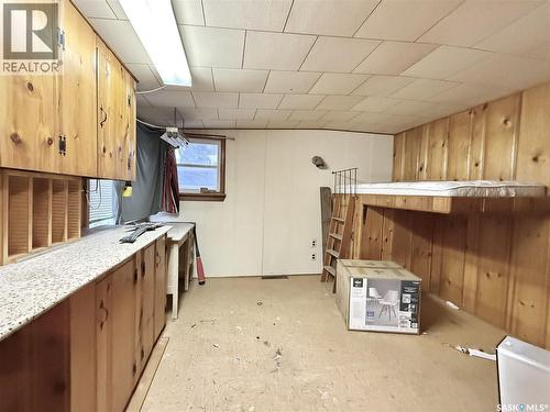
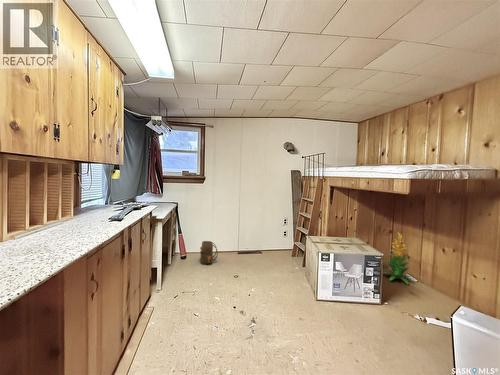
+ backpack [199,240,219,265]
+ indoor plant [382,232,415,285]
